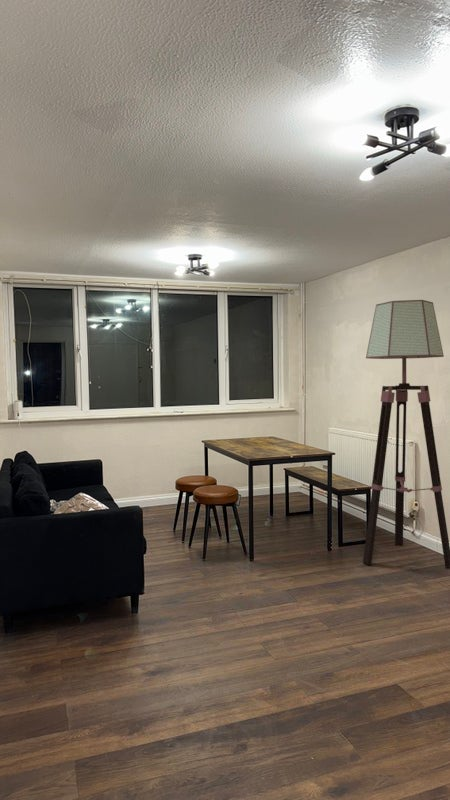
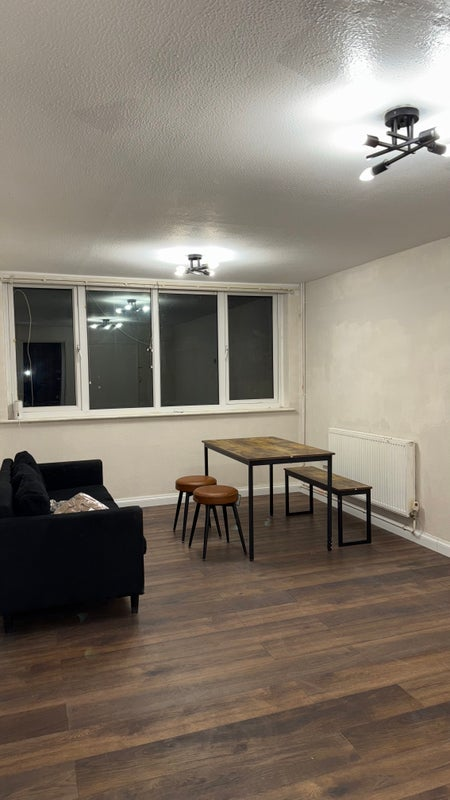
- floor lamp [362,299,450,570]
